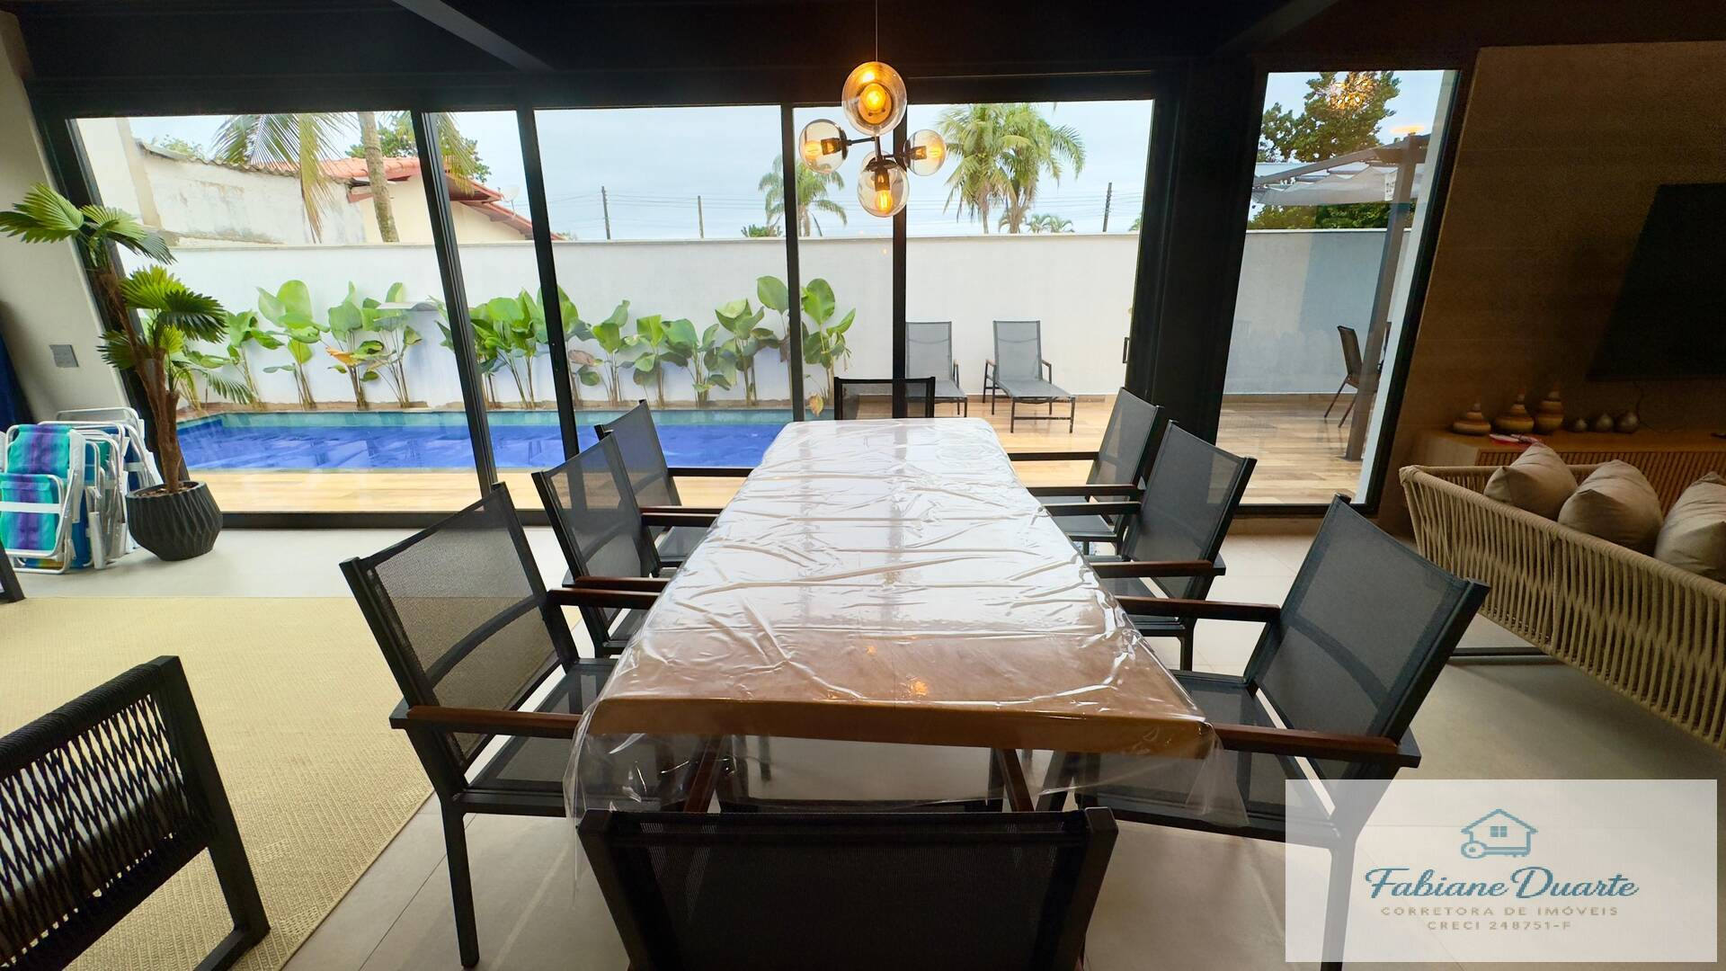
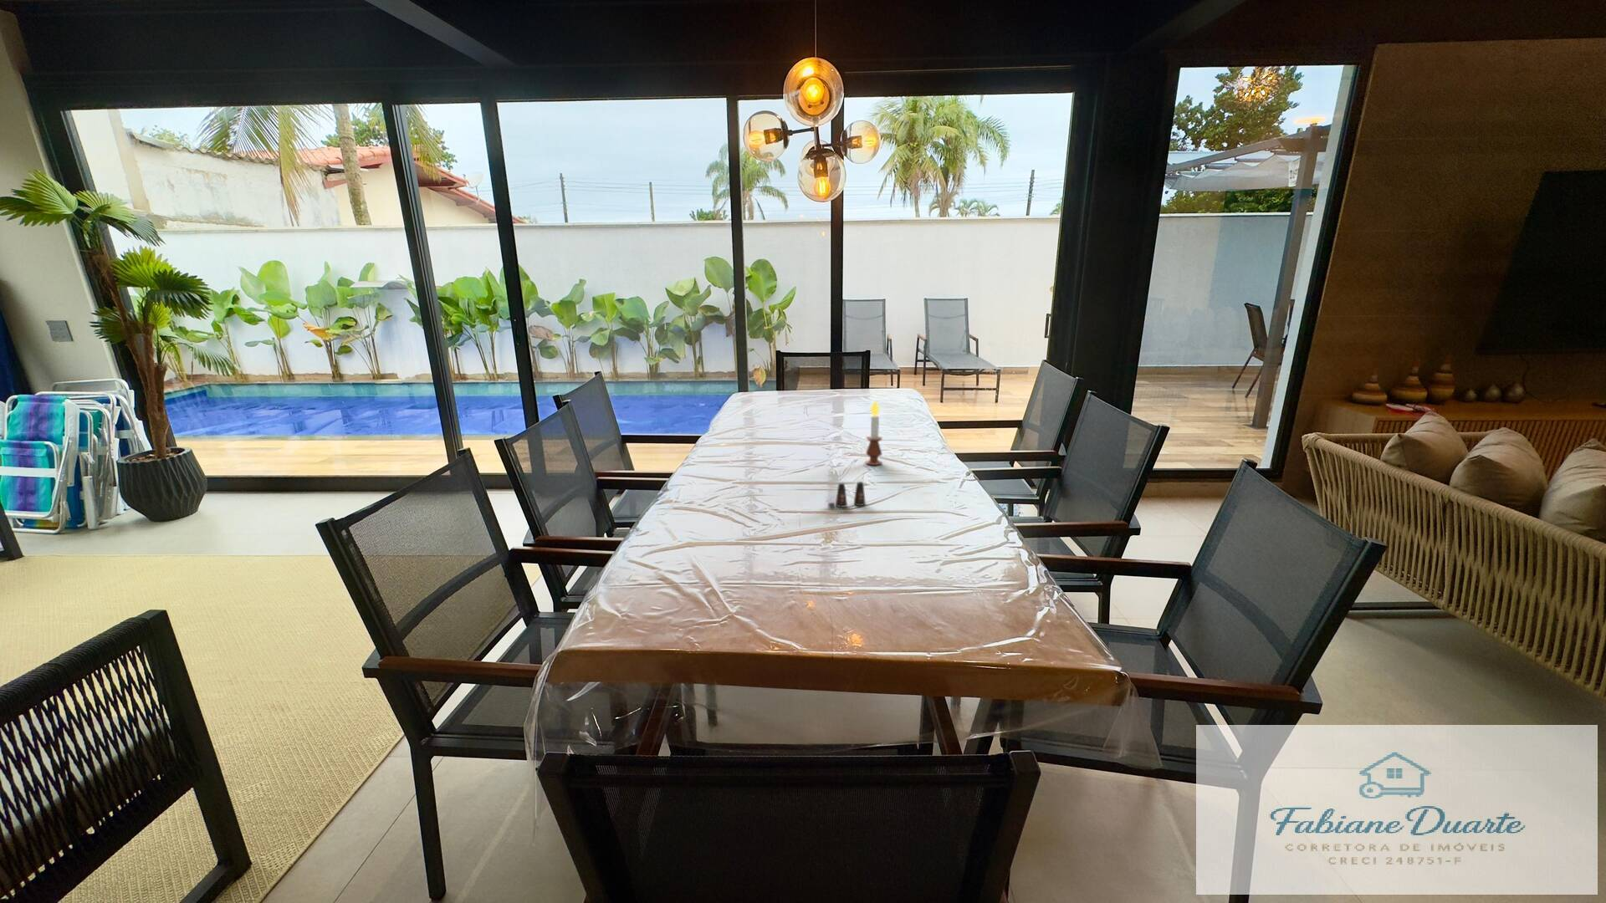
+ salt shaker [827,481,867,508]
+ candle [865,399,884,465]
